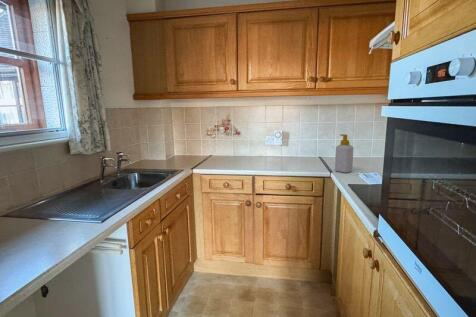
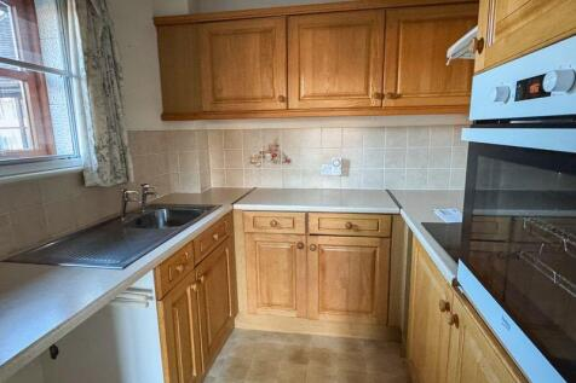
- soap bottle [334,133,355,174]
